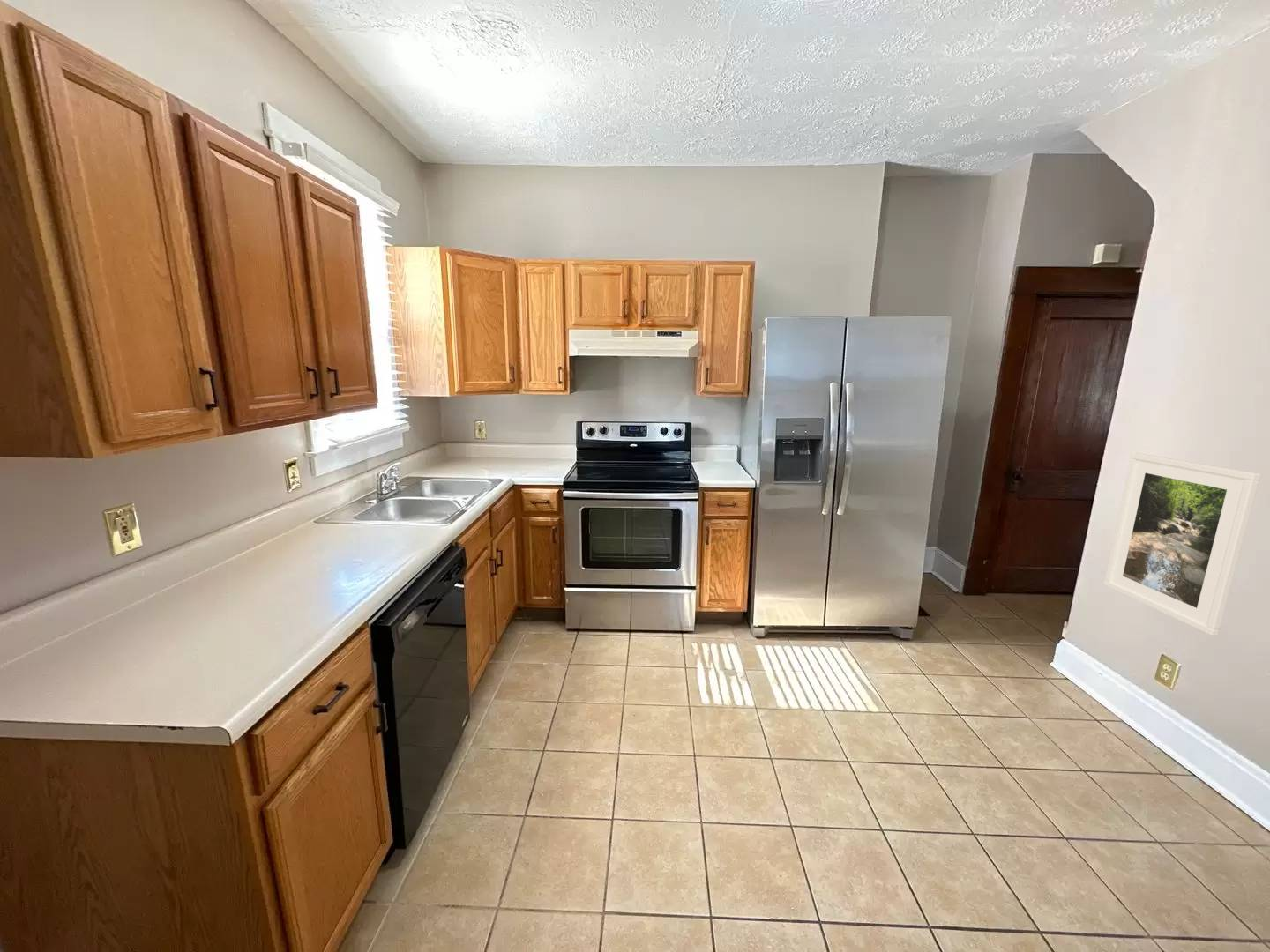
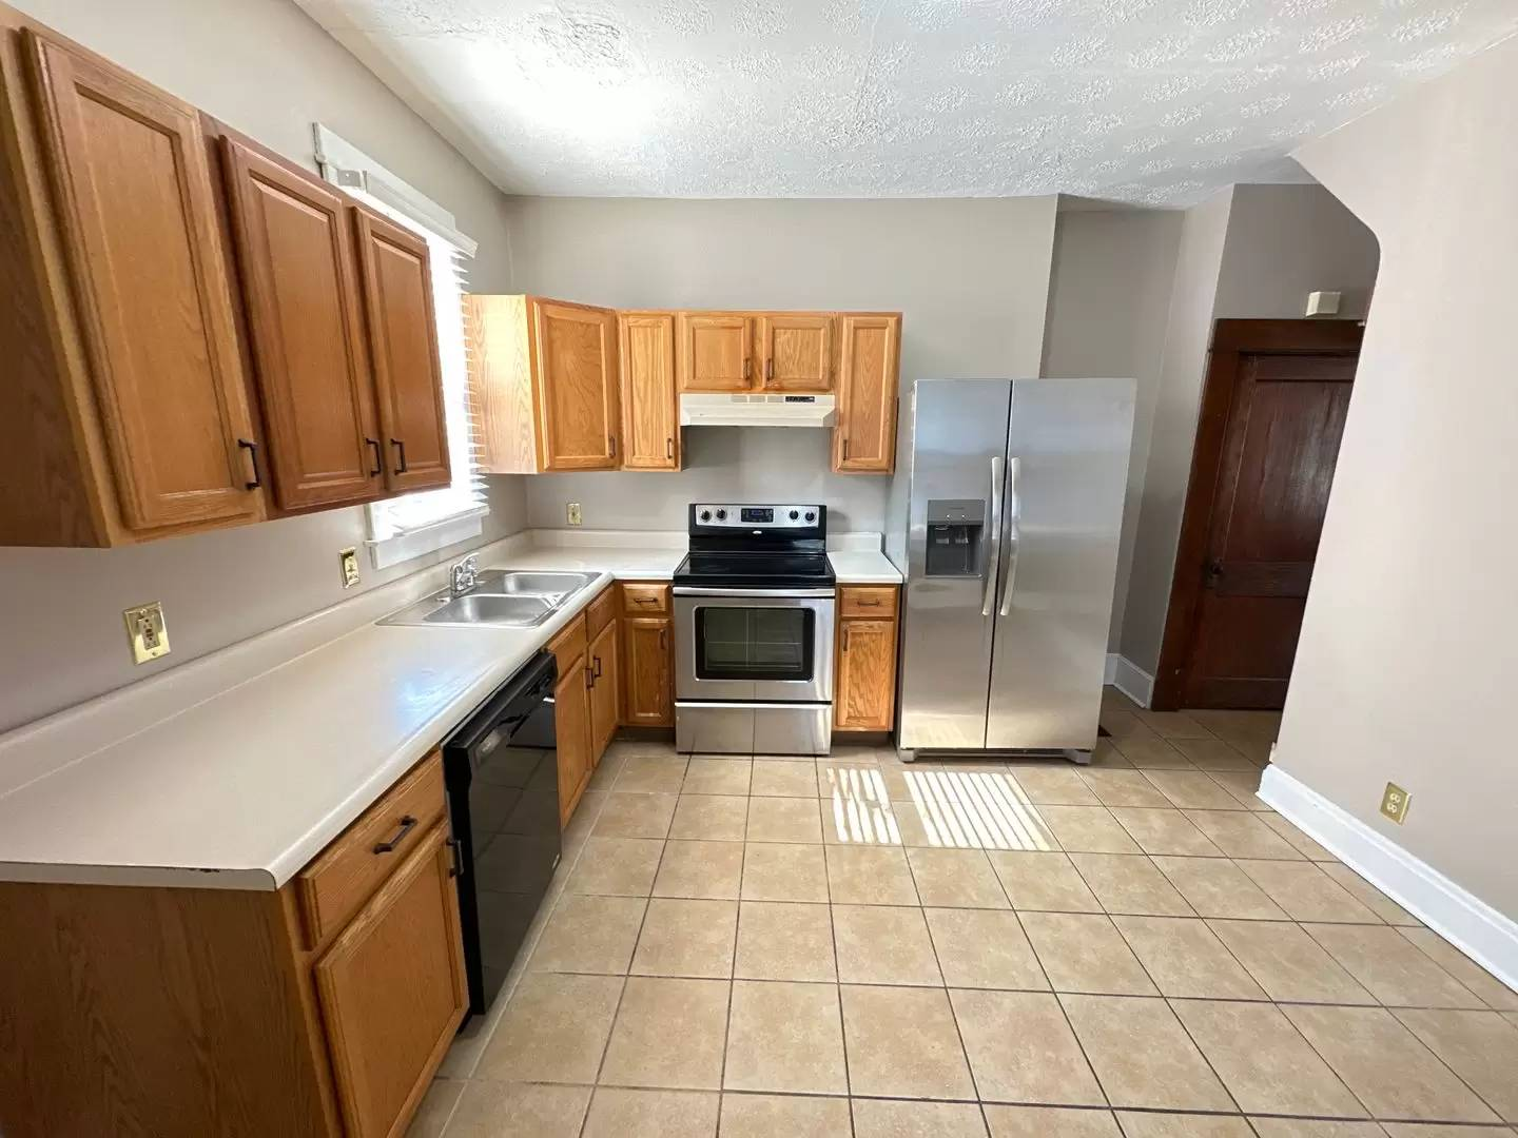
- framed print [1103,452,1261,636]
